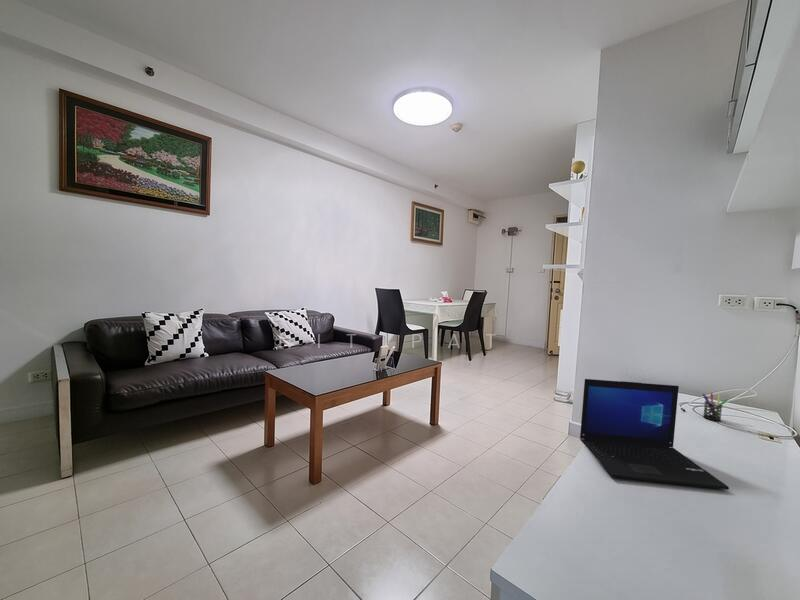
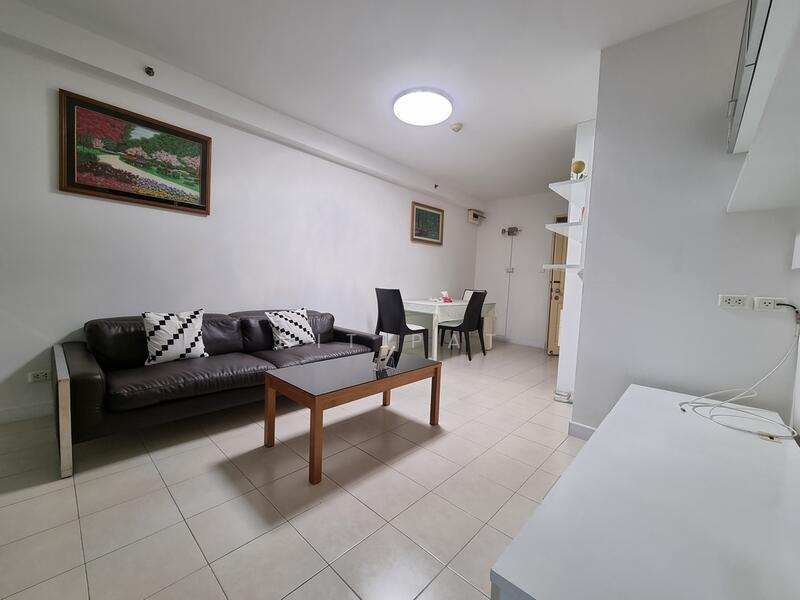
- laptop [579,378,730,490]
- pen holder [701,392,729,422]
